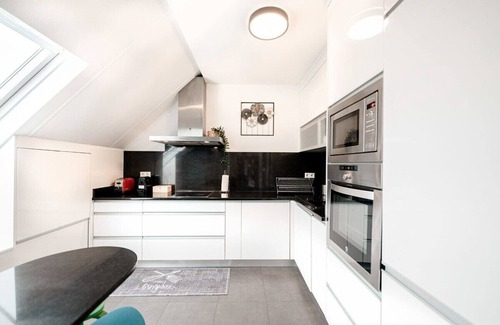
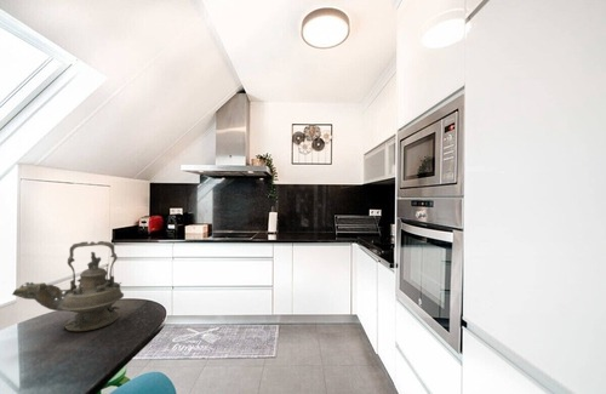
+ teapot [11,240,125,332]
